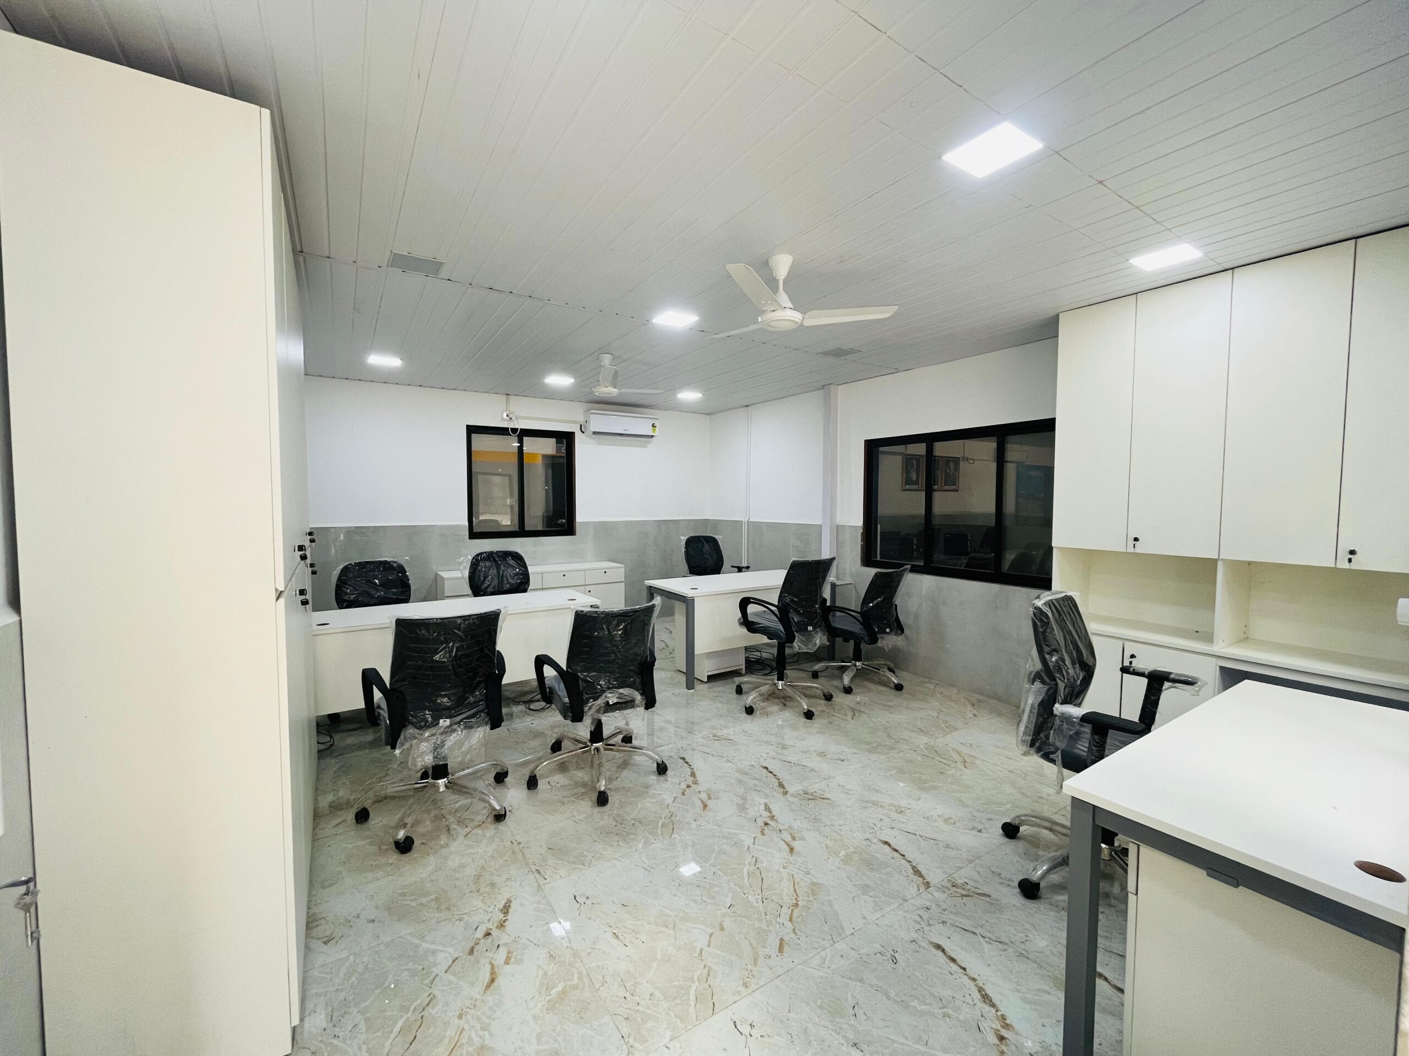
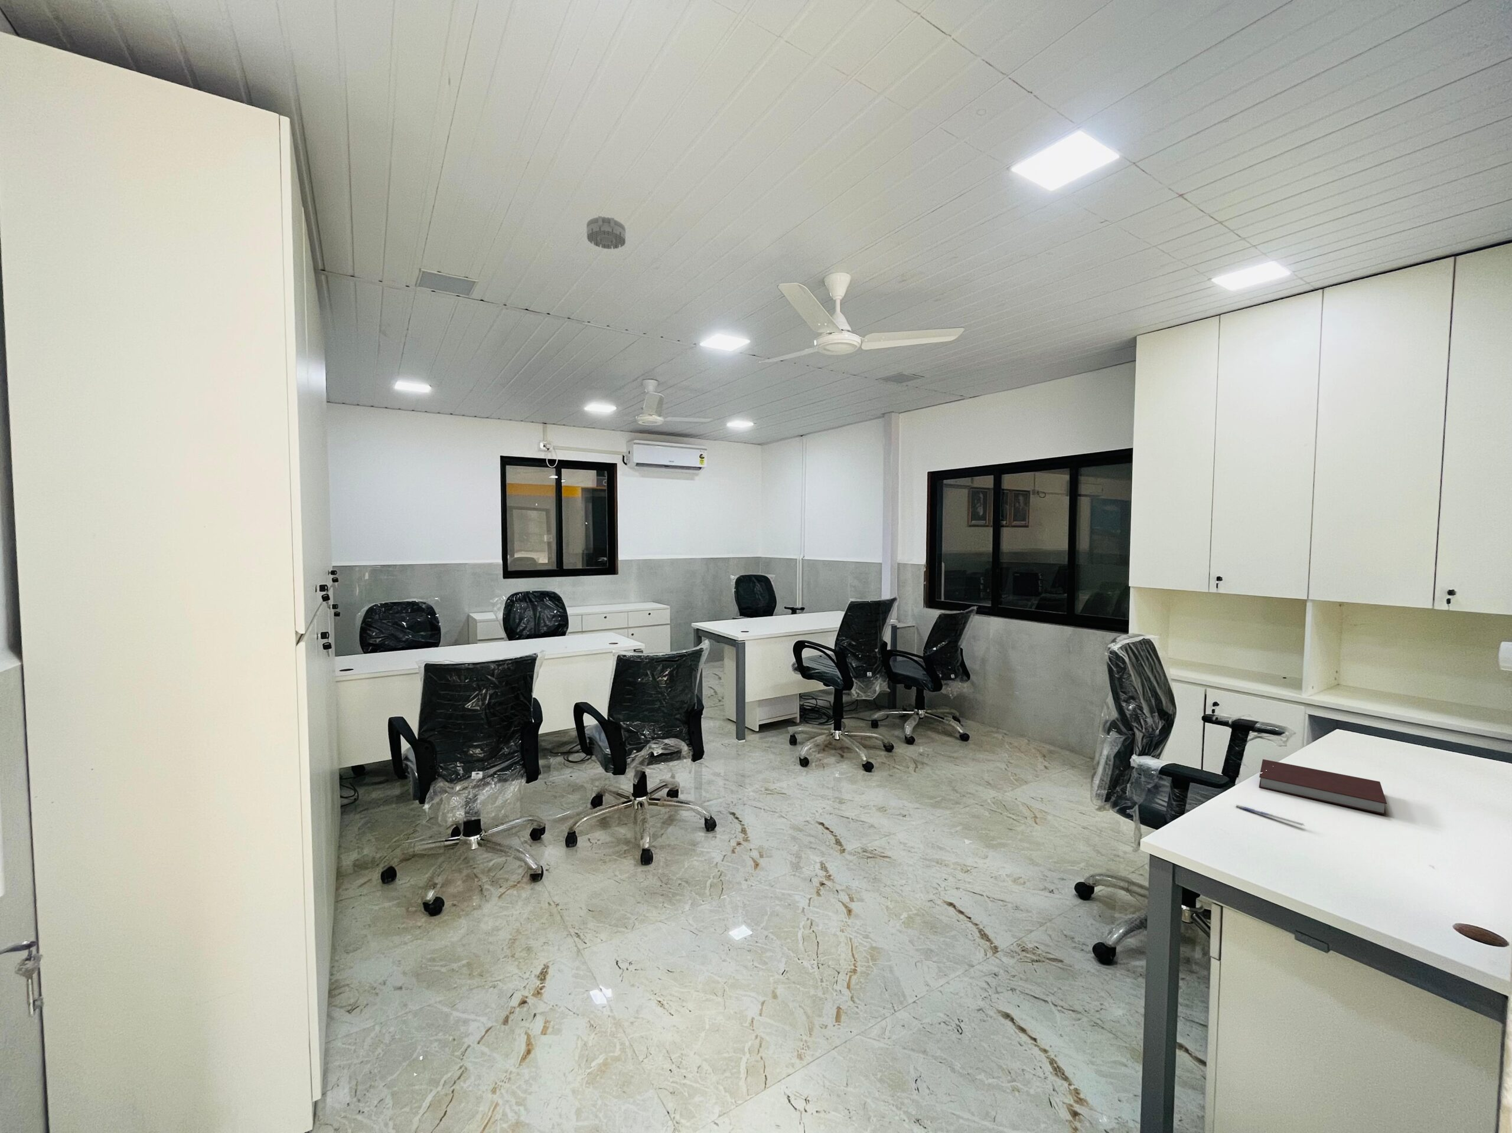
+ smoke detector [586,215,626,250]
+ pen [1236,805,1306,827]
+ notebook [1258,759,1387,815]
